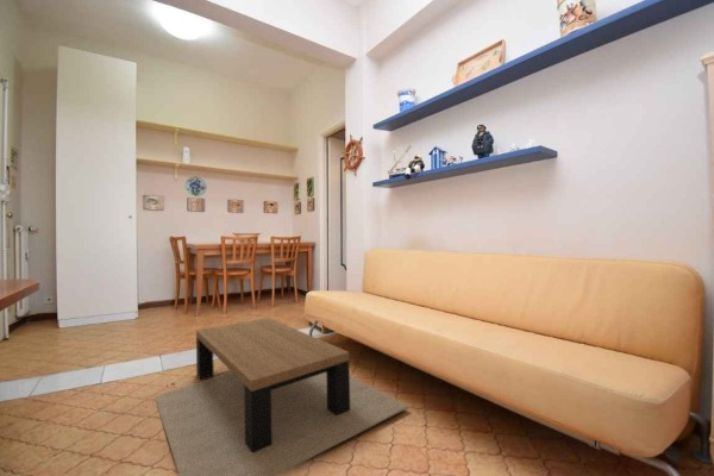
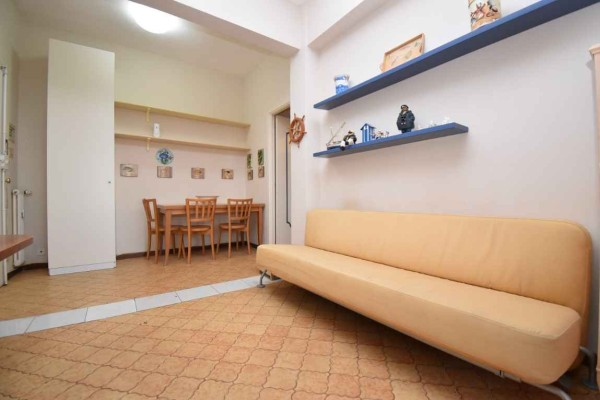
- coffee table [154,317,409,476]
